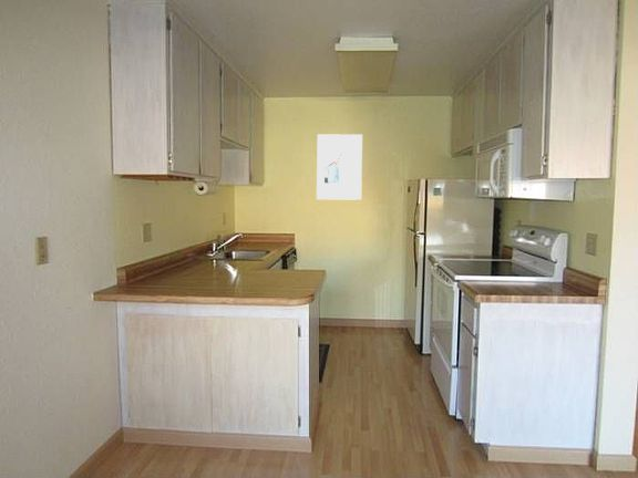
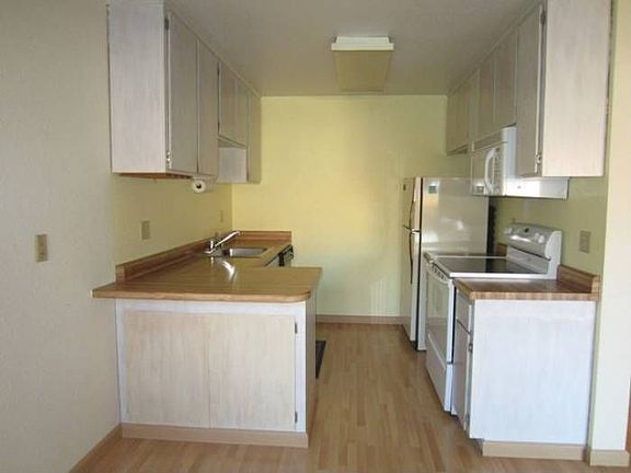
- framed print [316,133,363,201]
